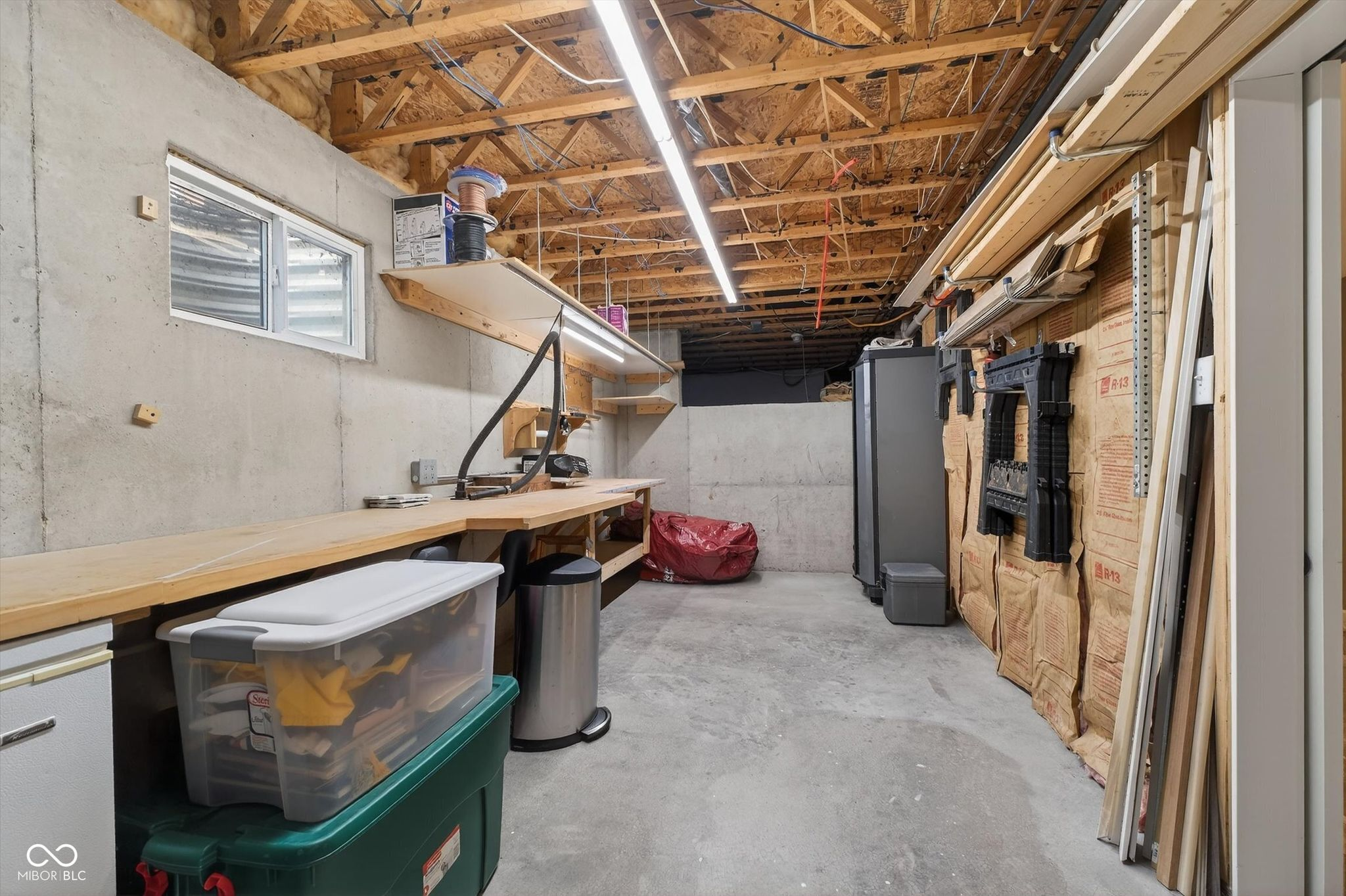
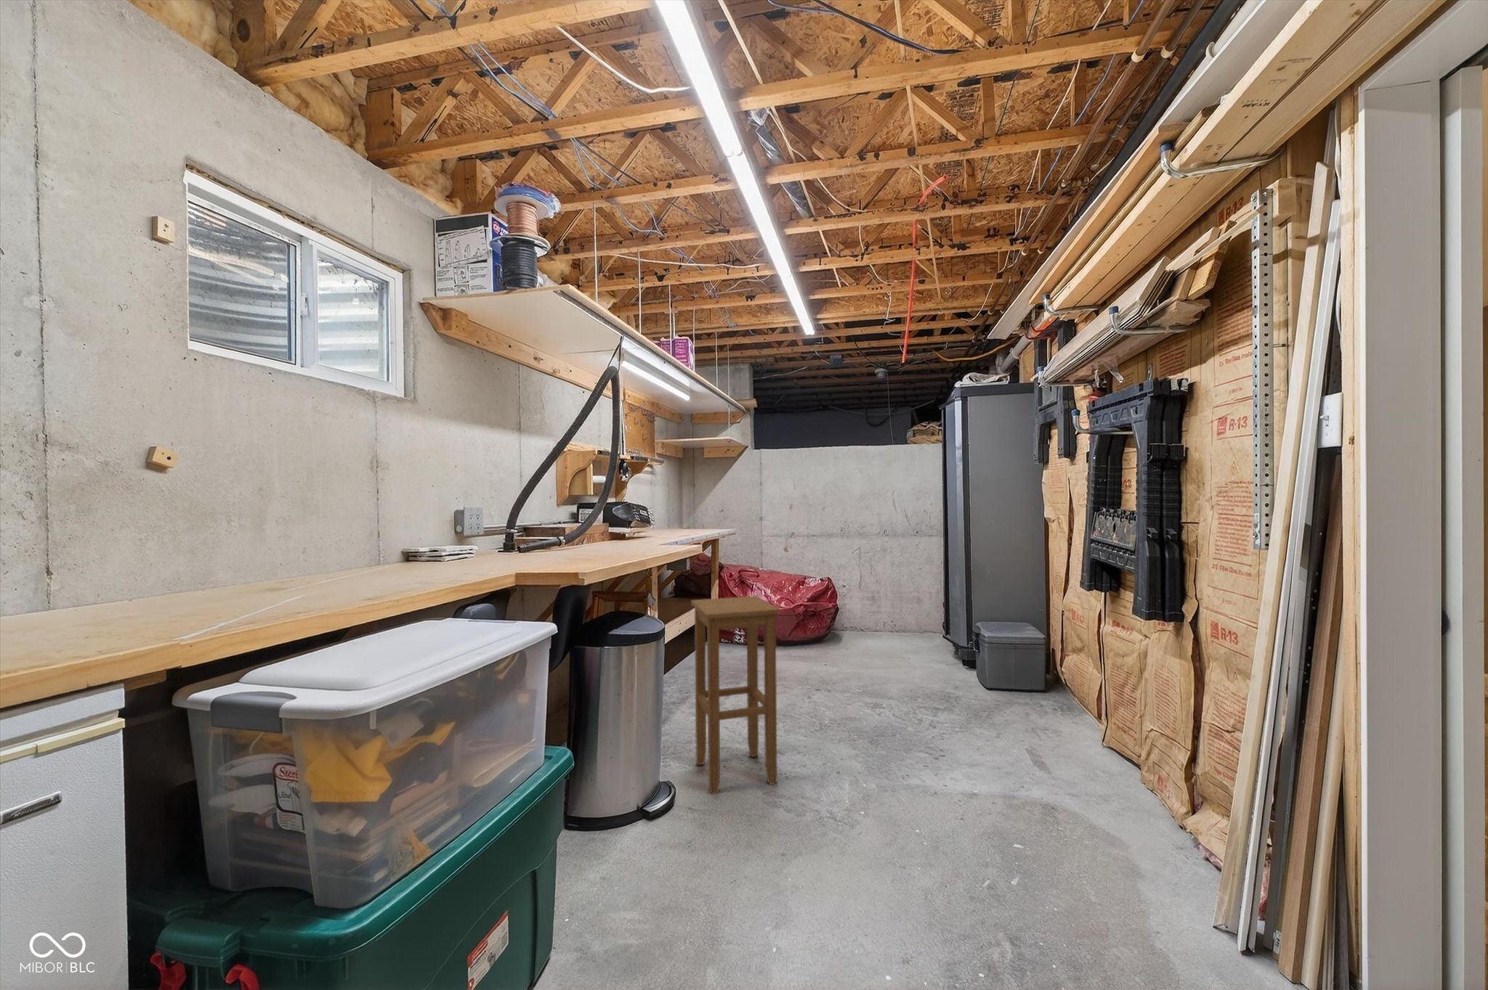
+ stool [690,596,782,794]
